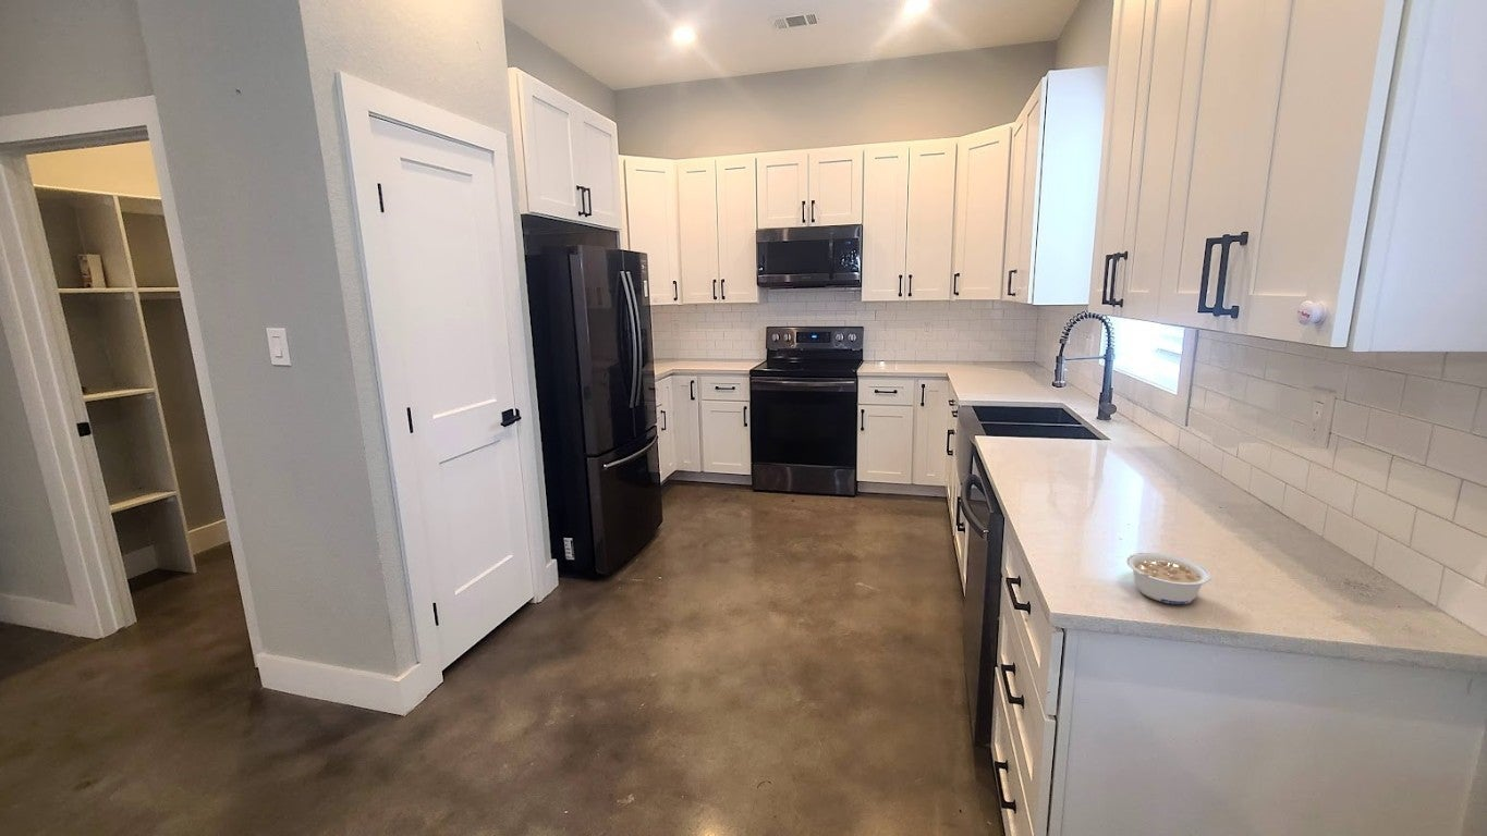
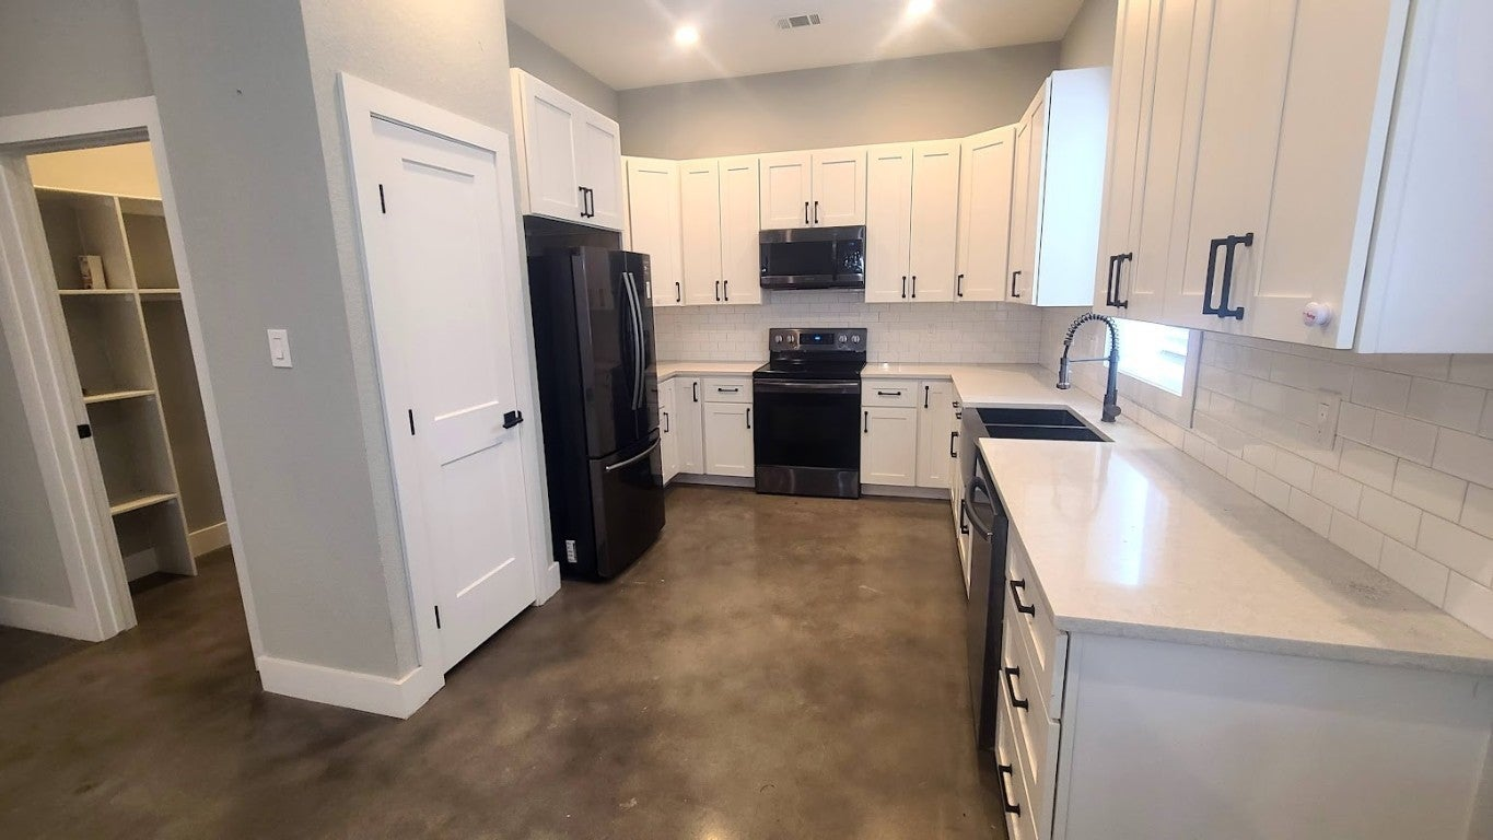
- legume [1125,551,1211,605]
